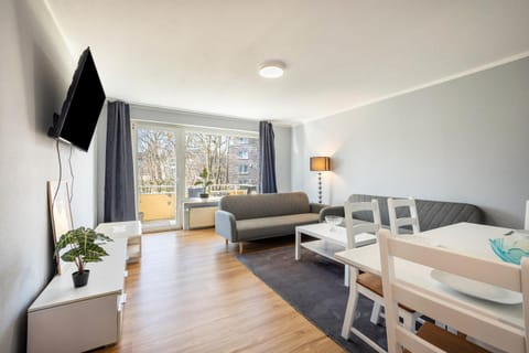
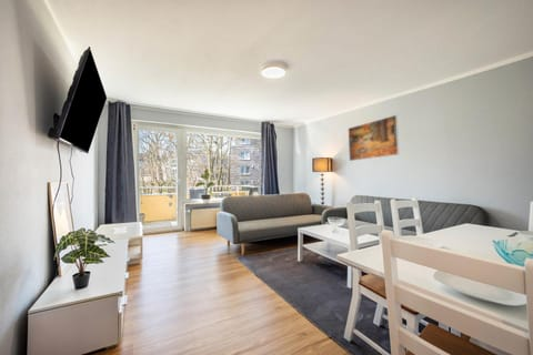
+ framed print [348,114,400,162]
